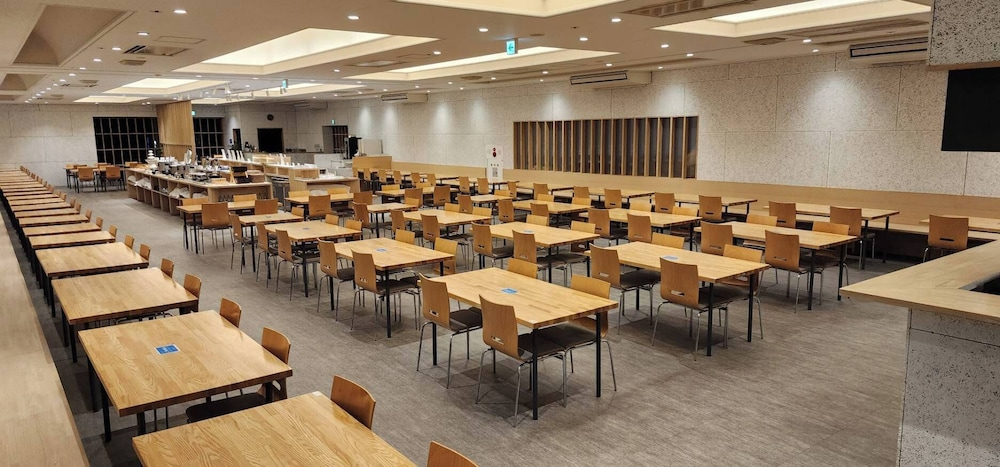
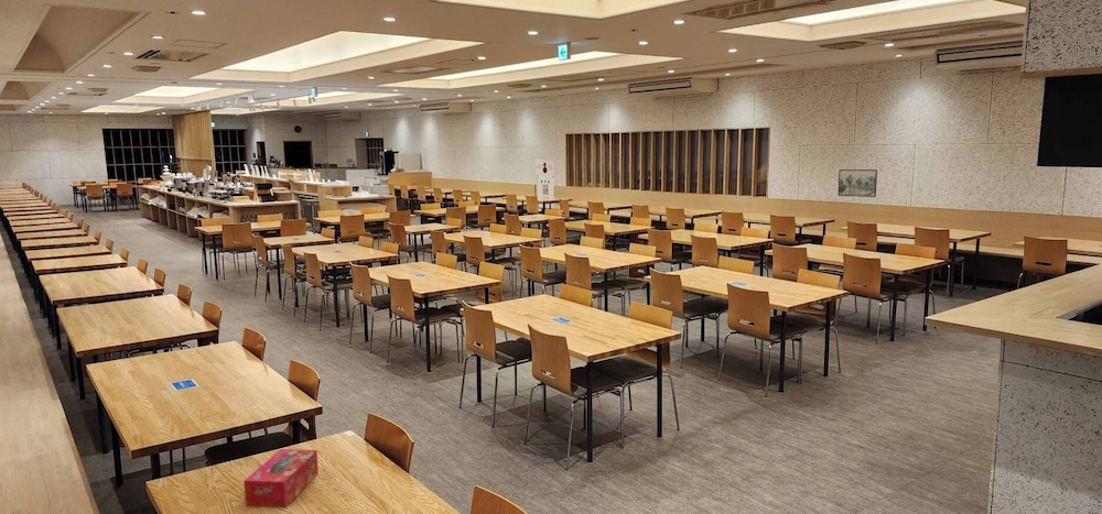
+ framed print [838,168,878,198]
+ tissue box [242,448,320,508]
